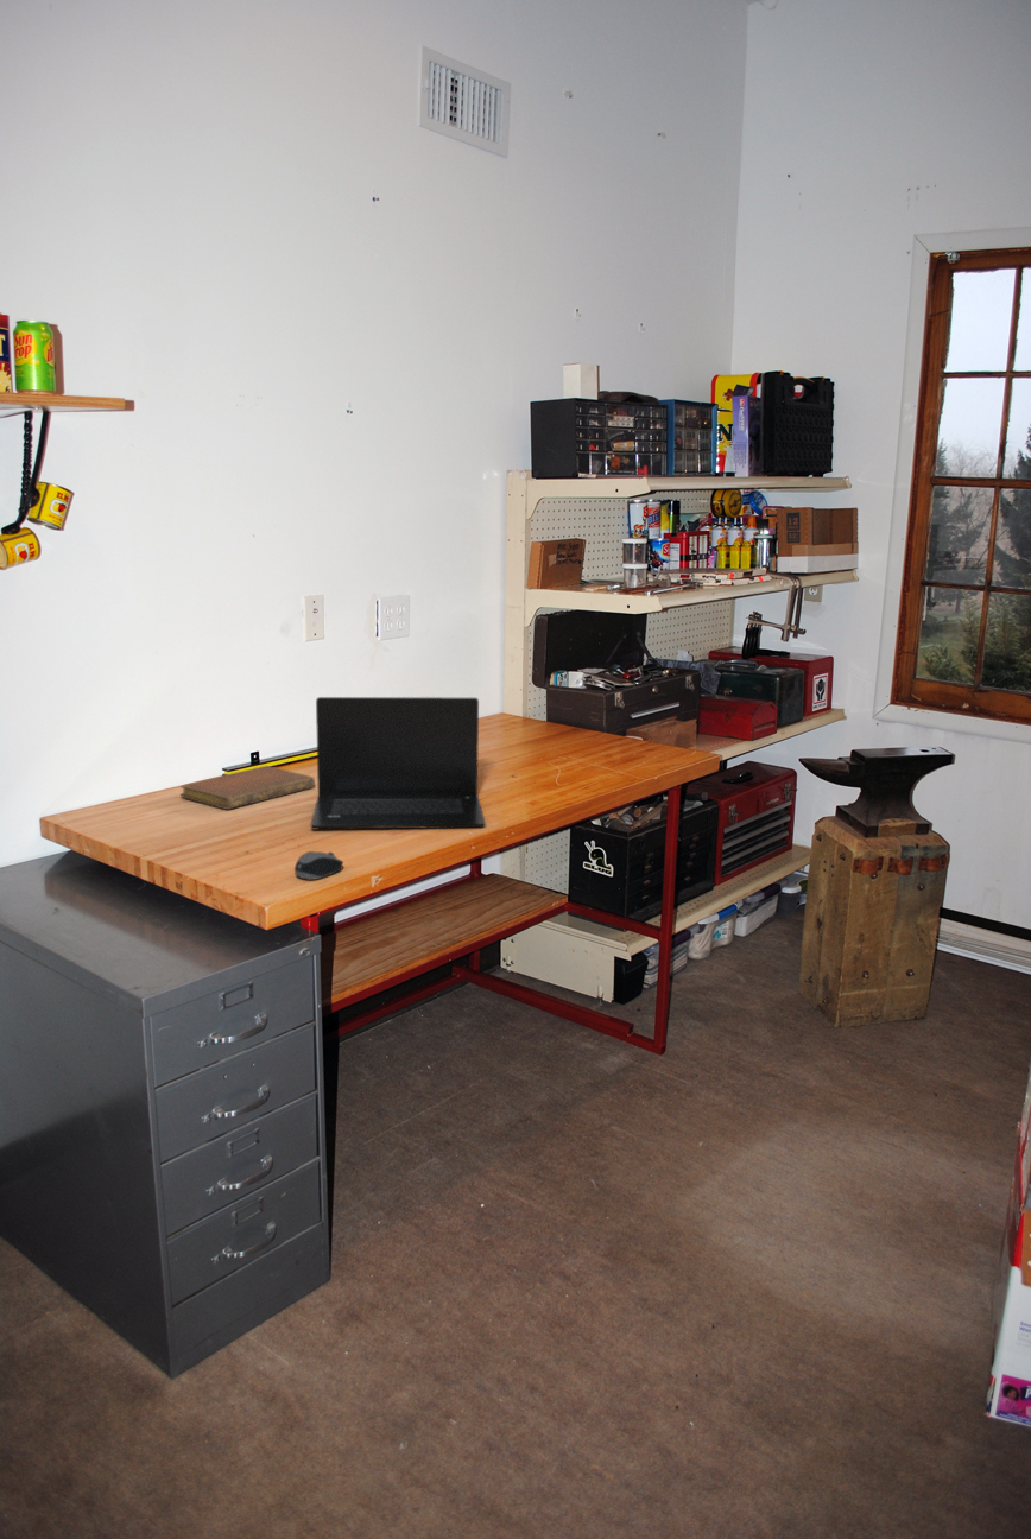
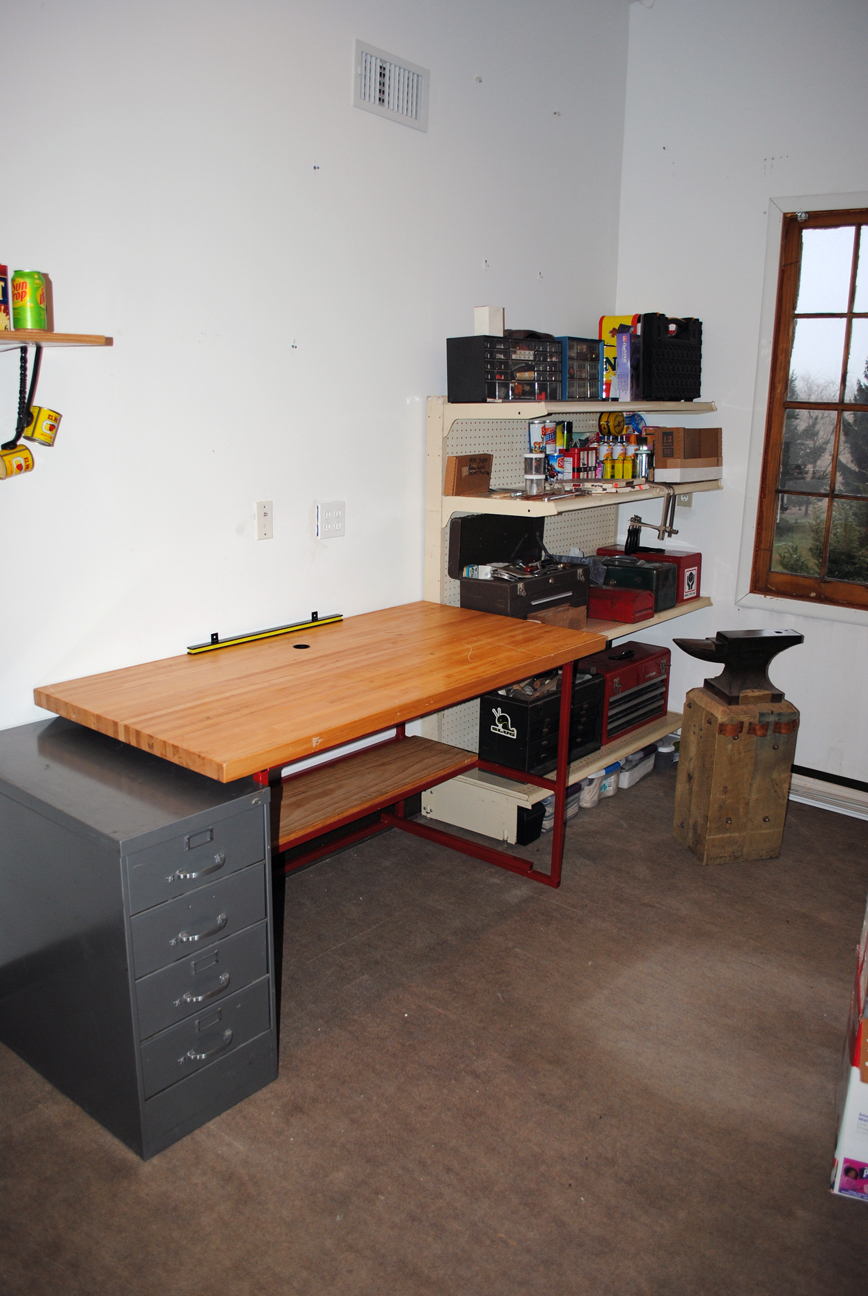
- notebook [179,765,316,811]
- laptop [310,696,487,830]
- computer mouse [293,850,344,881]
